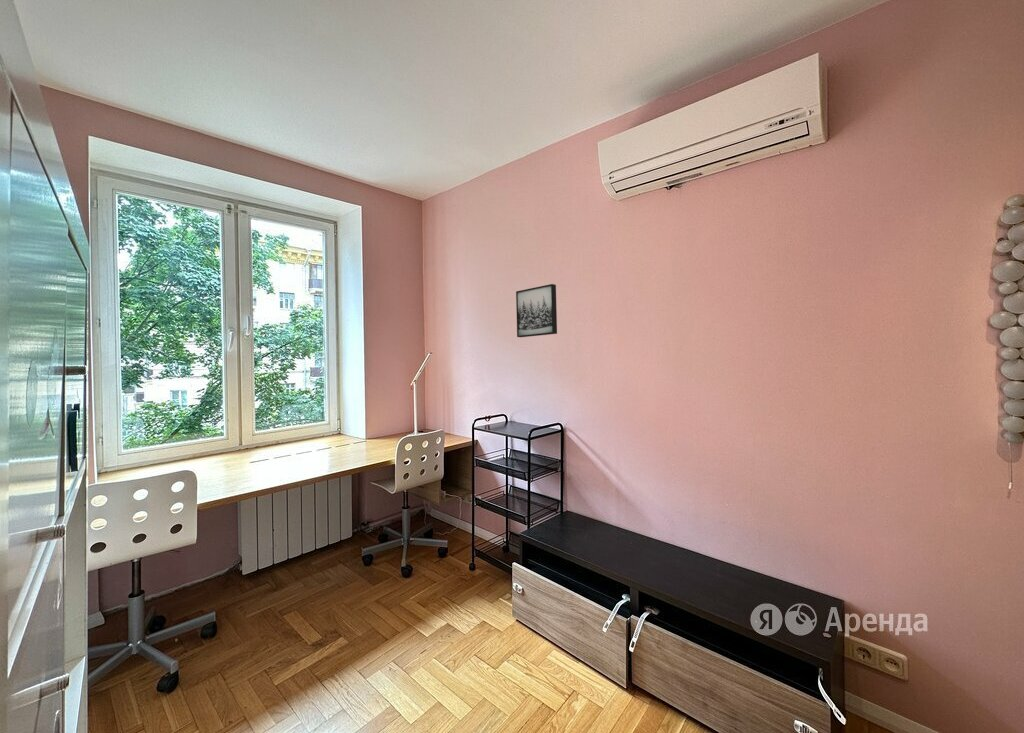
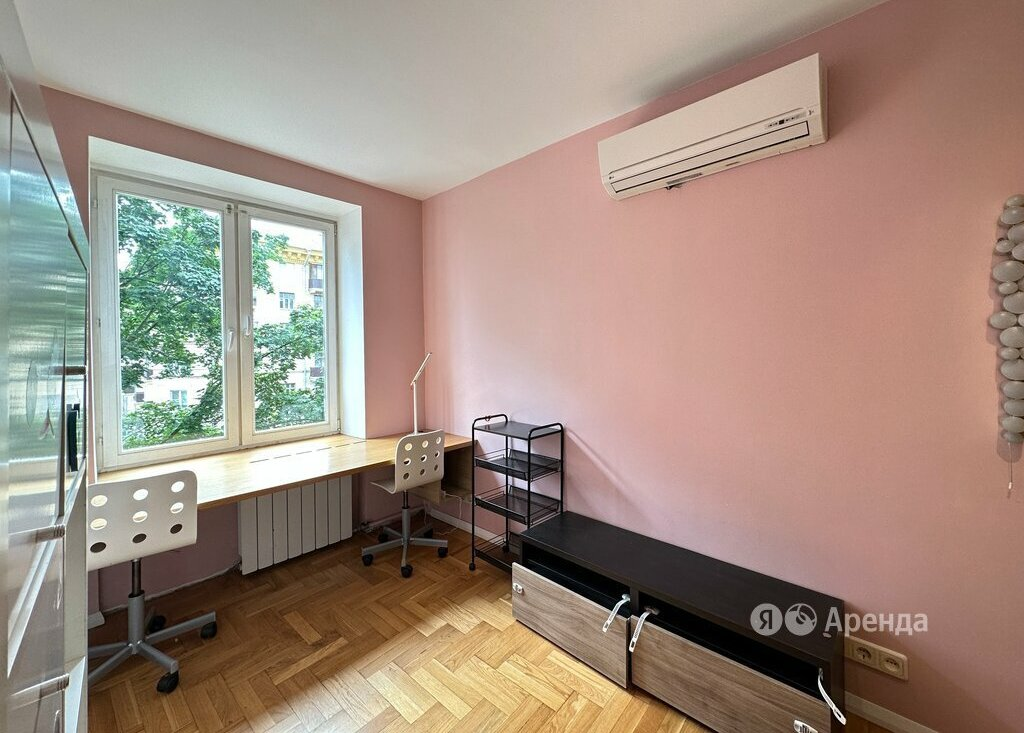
- wall art [515,283,558,338]
